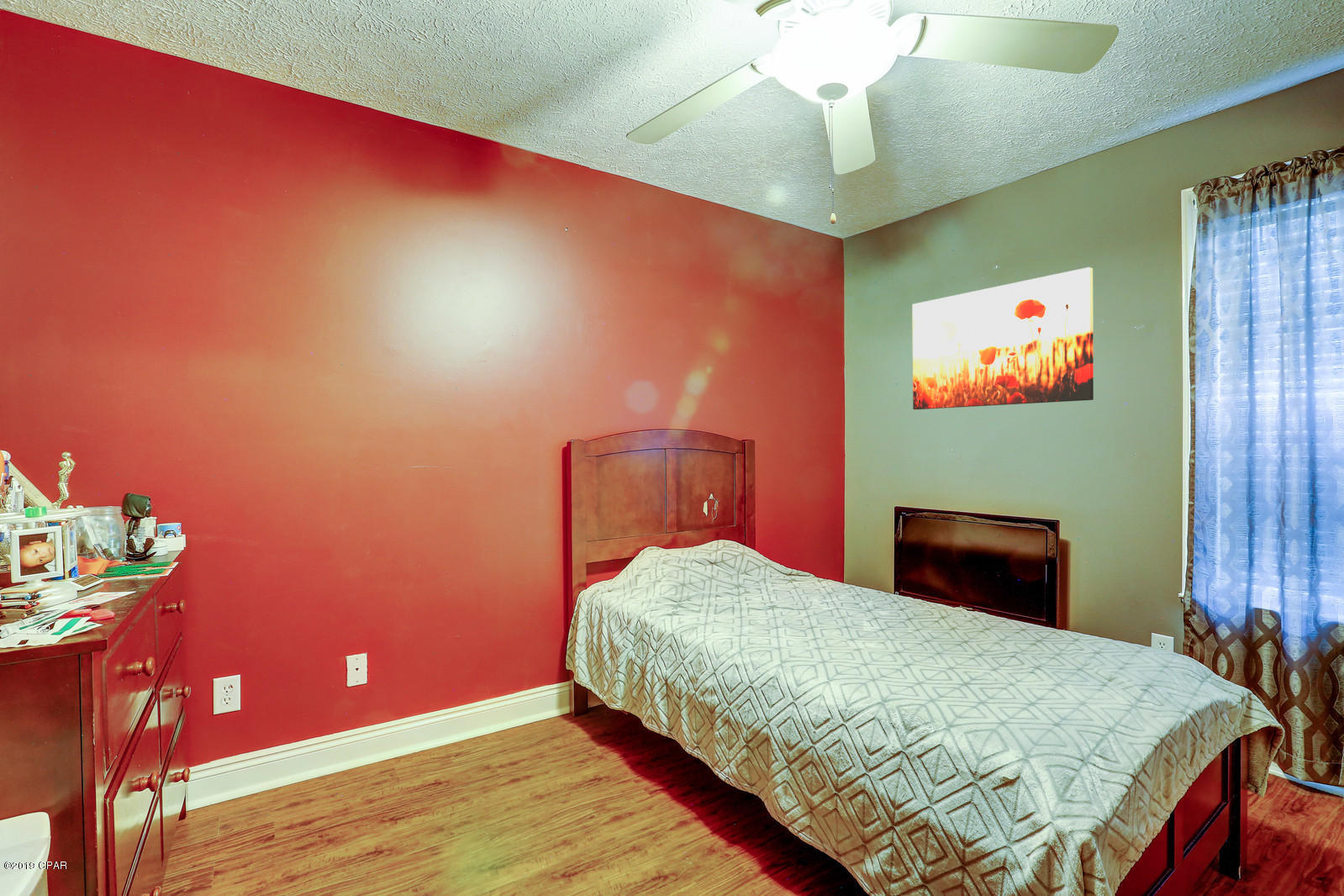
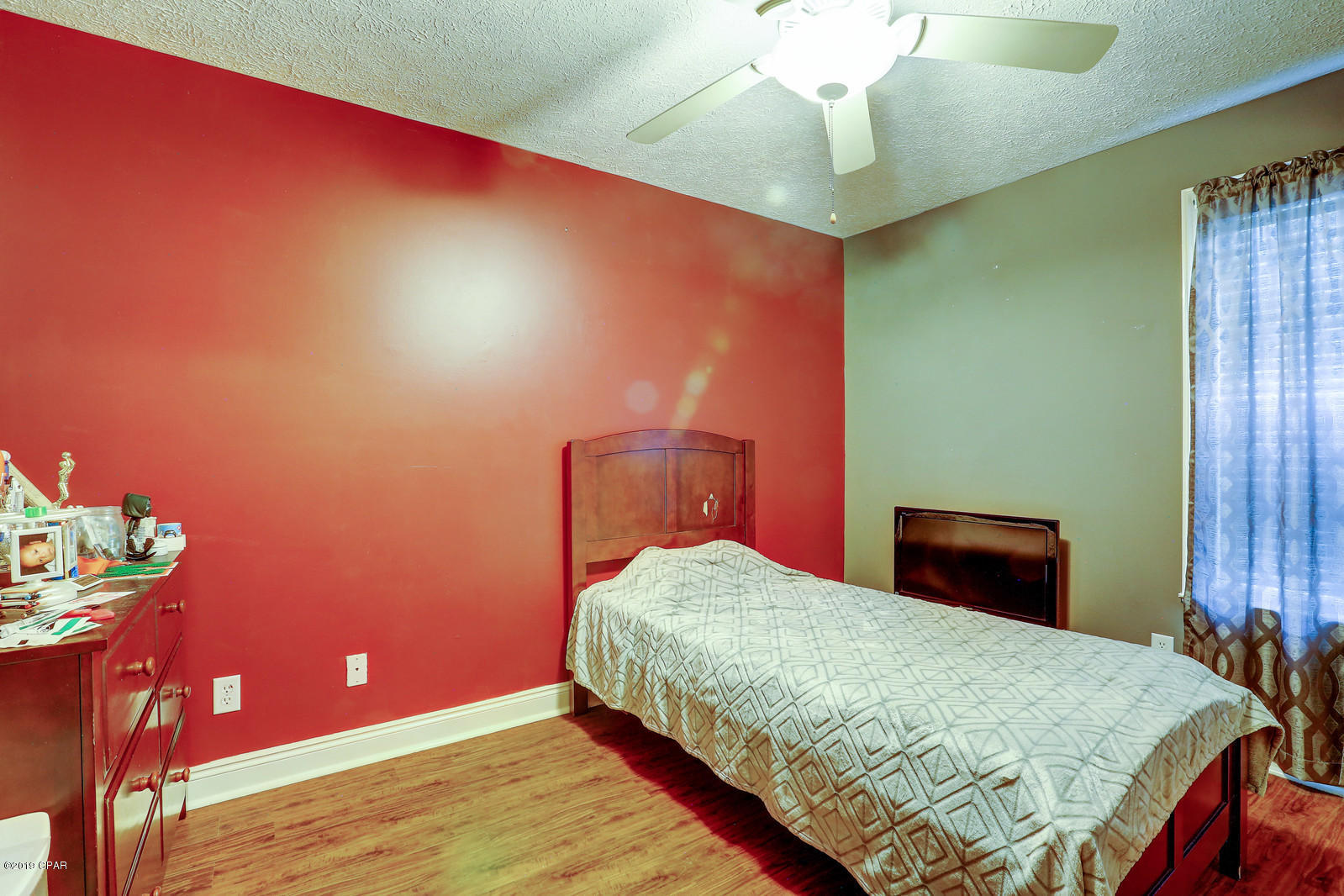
- wall art [911,266,1094,410]
